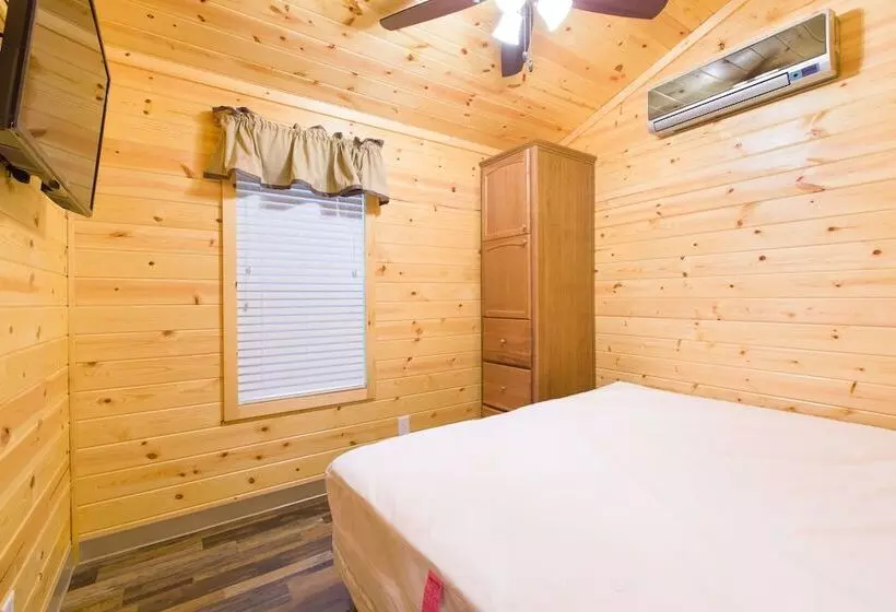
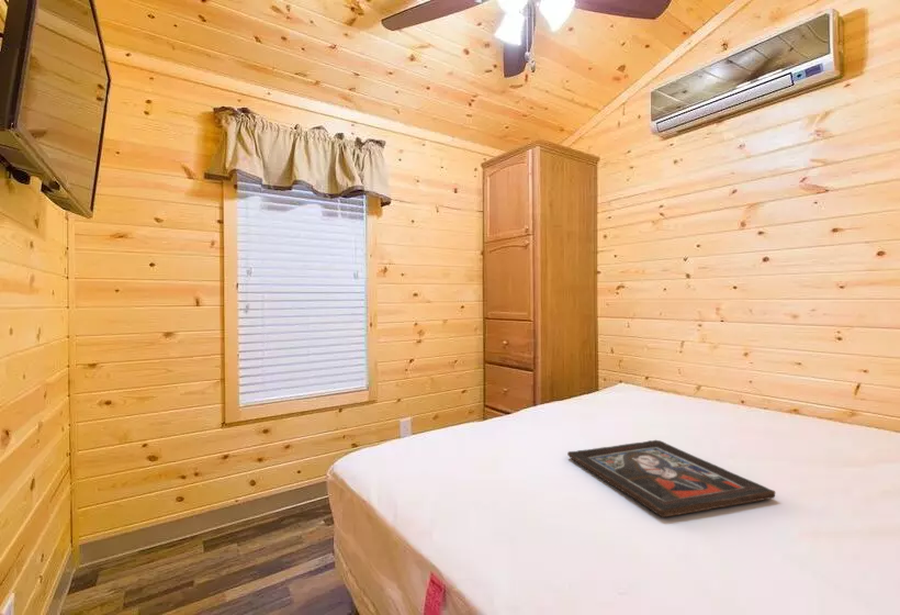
+ religious icon [566,439,776,518]
